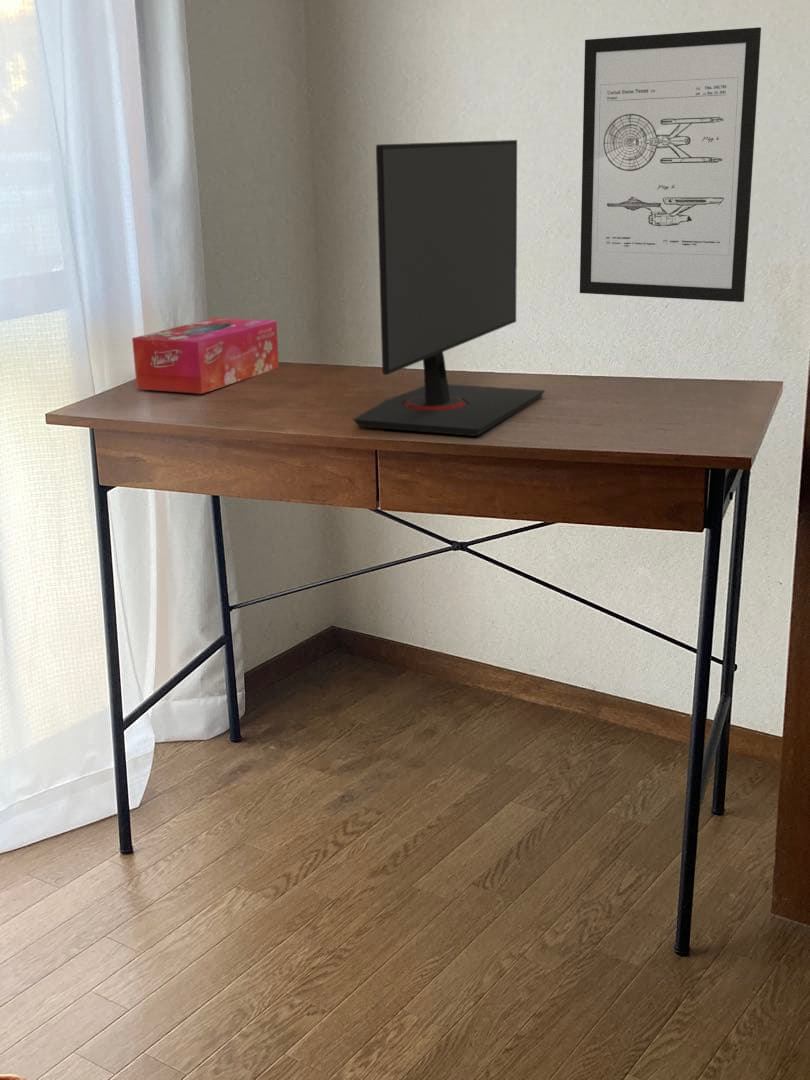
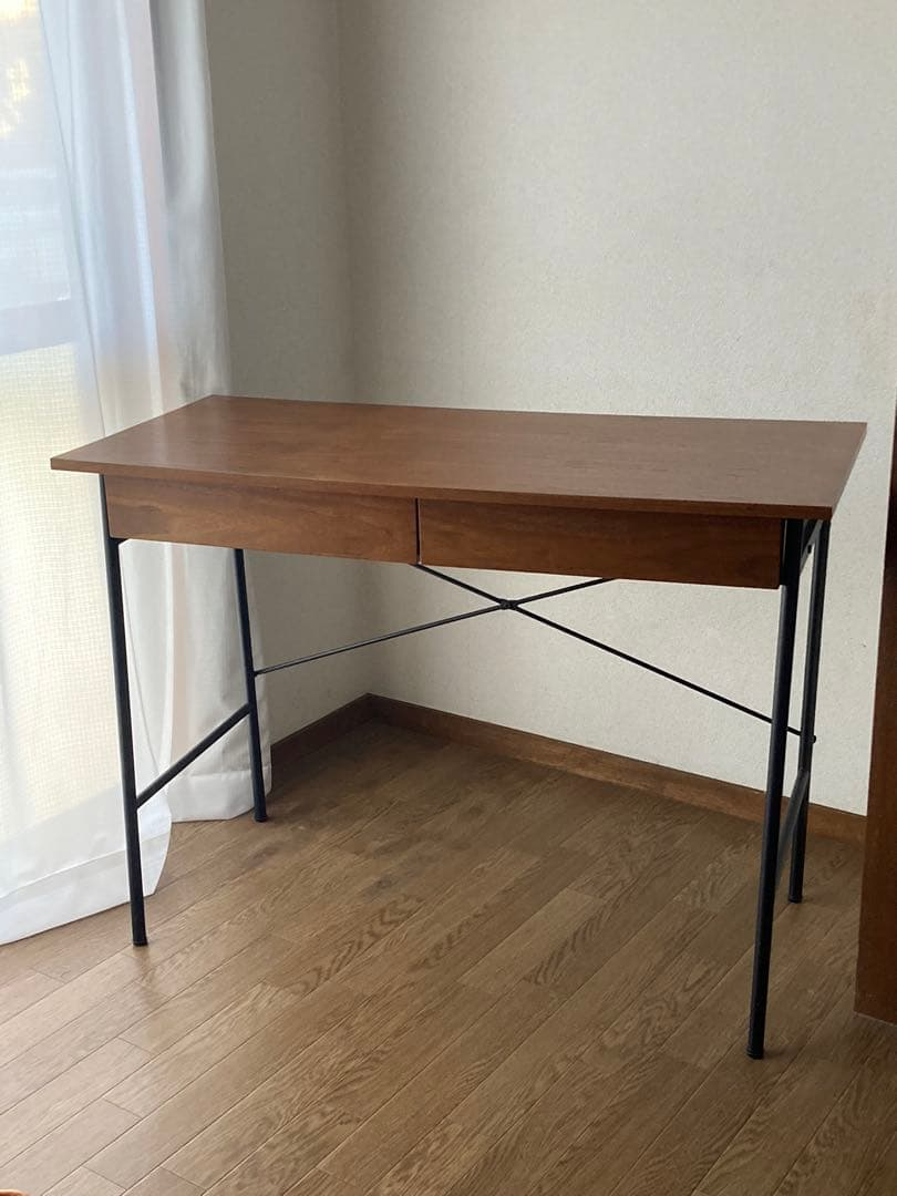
- computer monitor [352,139,546,437]
- tissue box [131,317,280,395]
- wall art [579,26,762,303]
